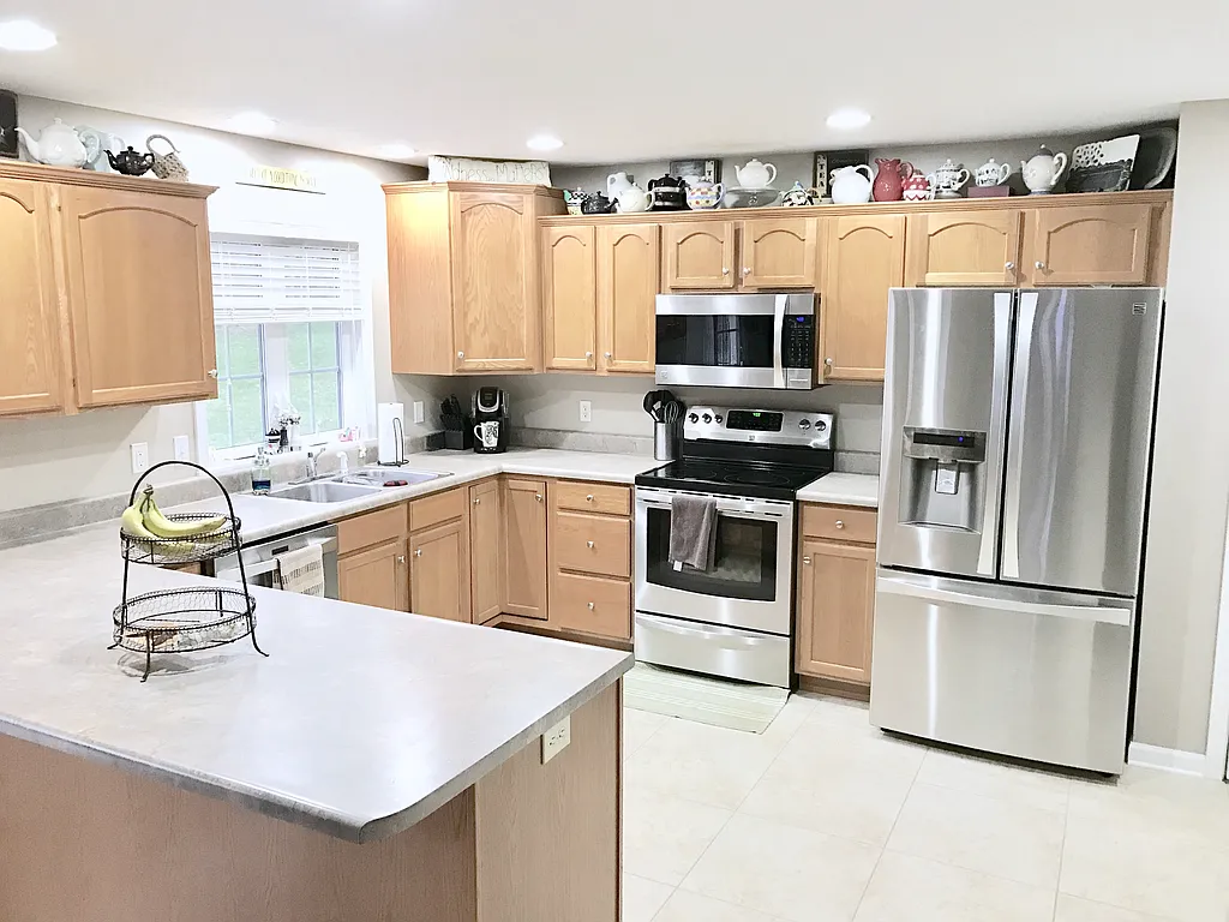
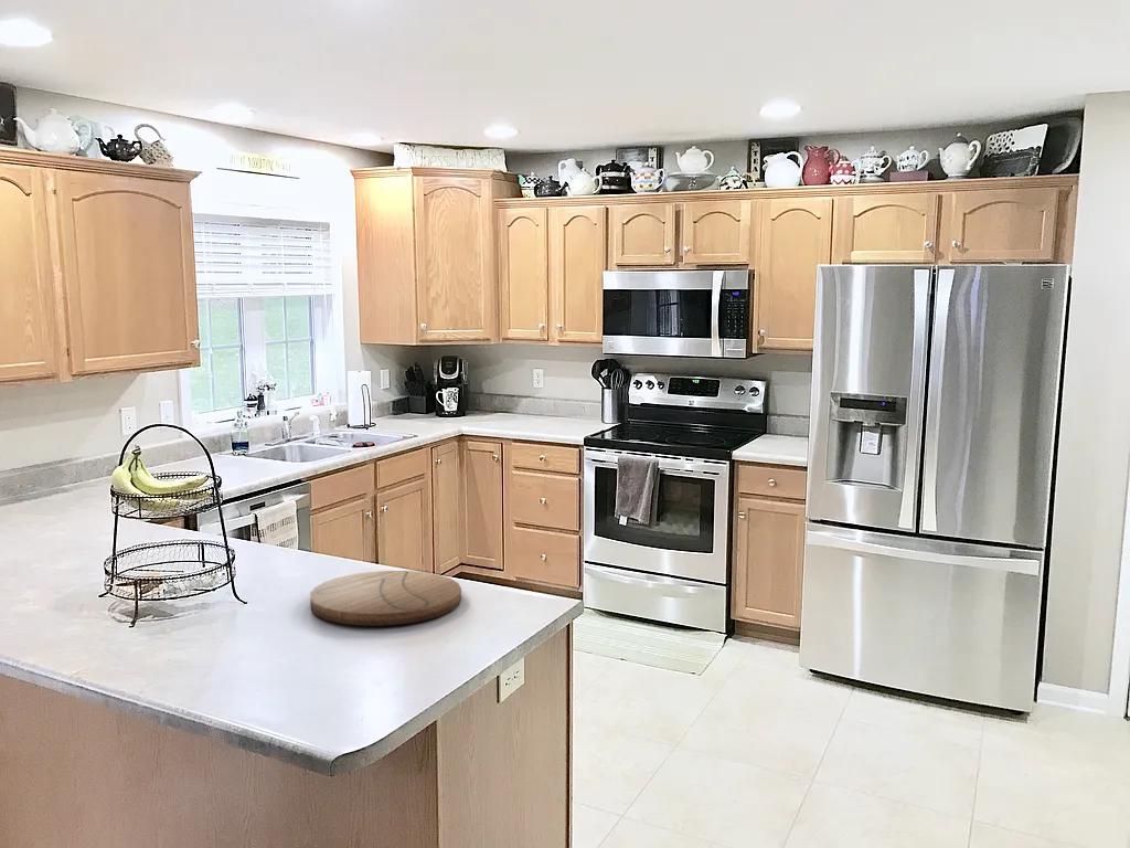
+ cutting board [309,570,462,627]
